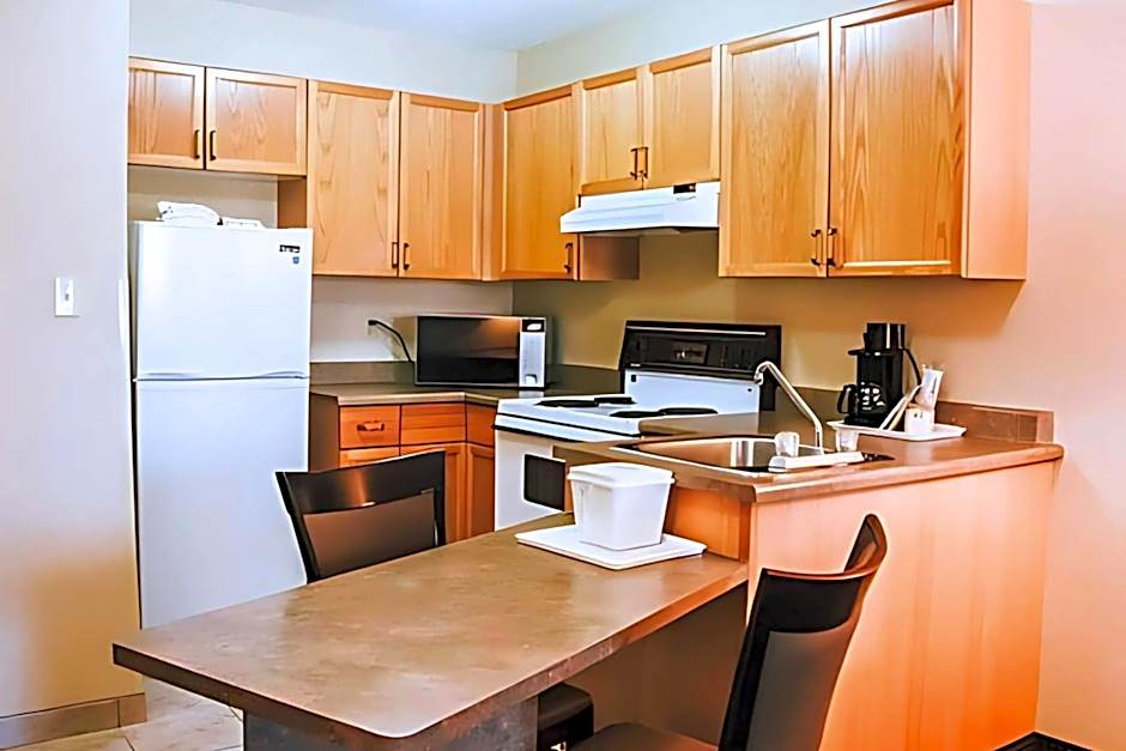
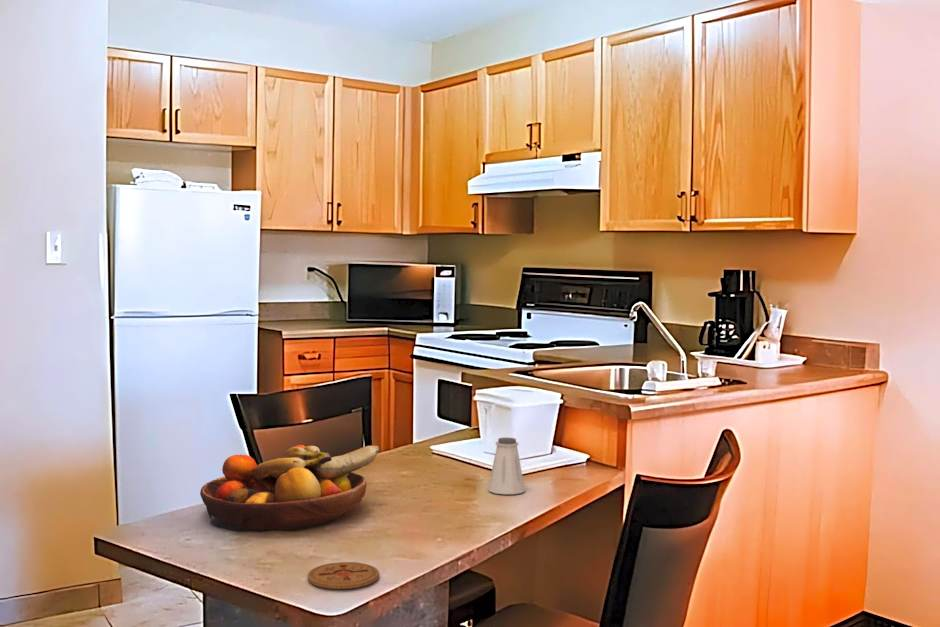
+ saltshaker [487,437,526,495]
+ fruit bowl [199,444,381,531]
+ coaster [307,561,380,590]
